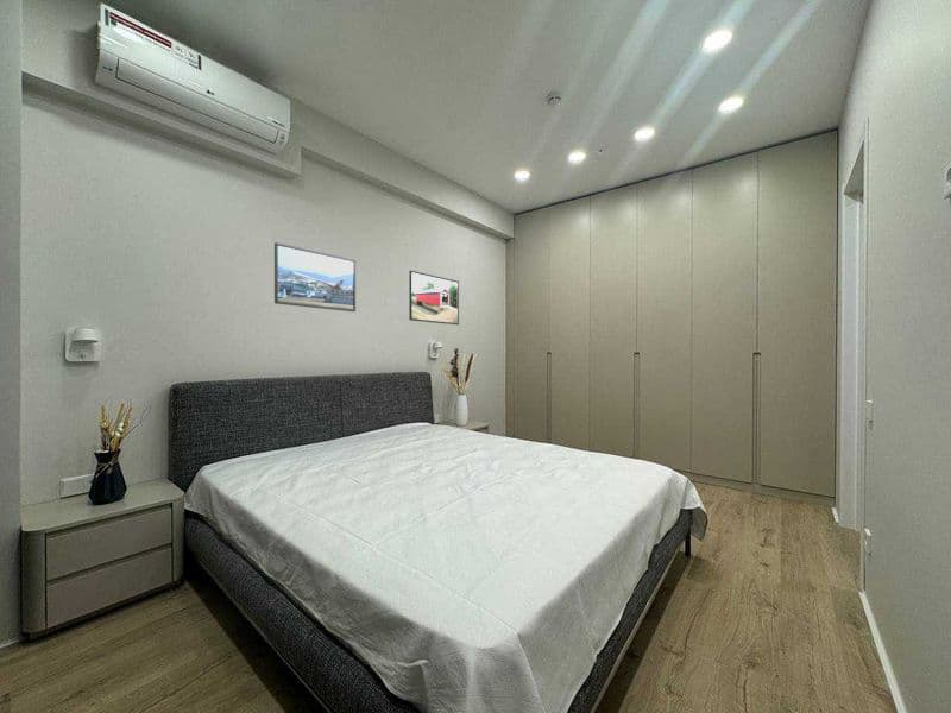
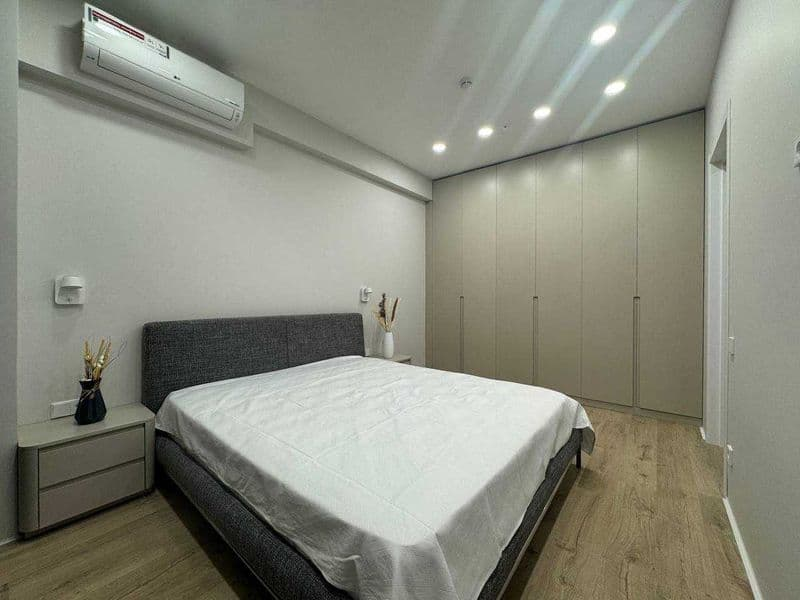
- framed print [408,270,460,326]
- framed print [273,241,357,313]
